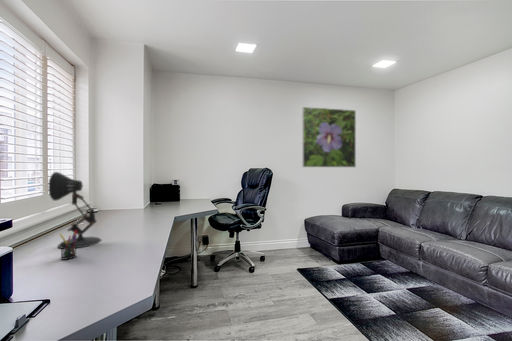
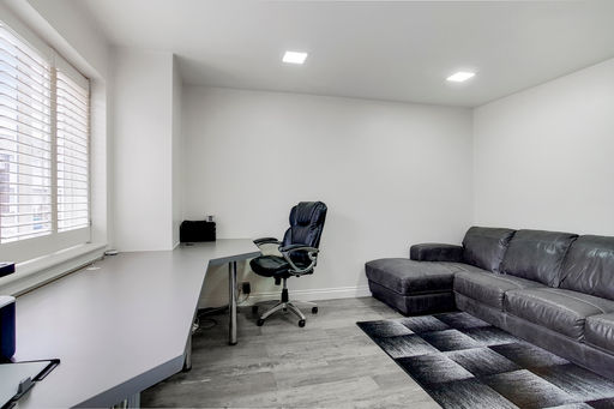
- desk lamp [47,171,102,249]
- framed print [301,106,357,168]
- pen holder [58,231,78,261]
